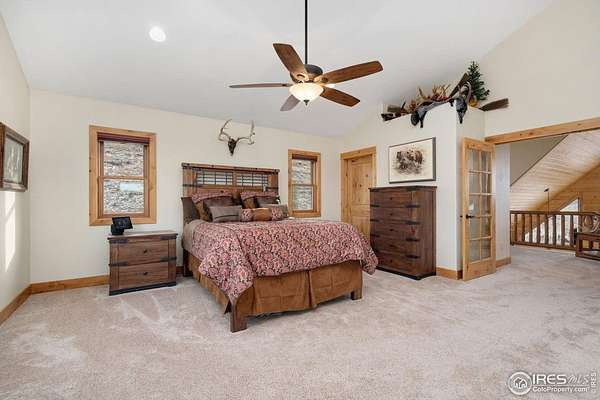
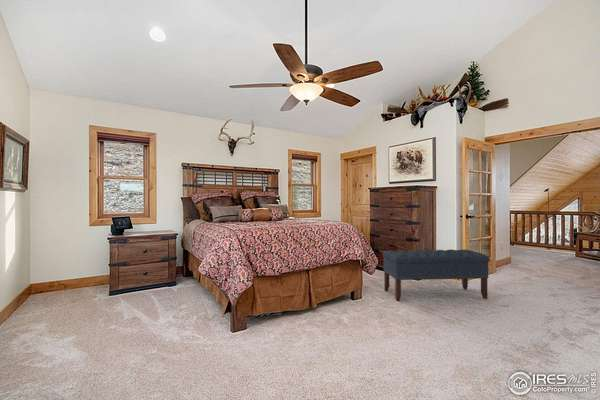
+ bench [382,248,491,302]
